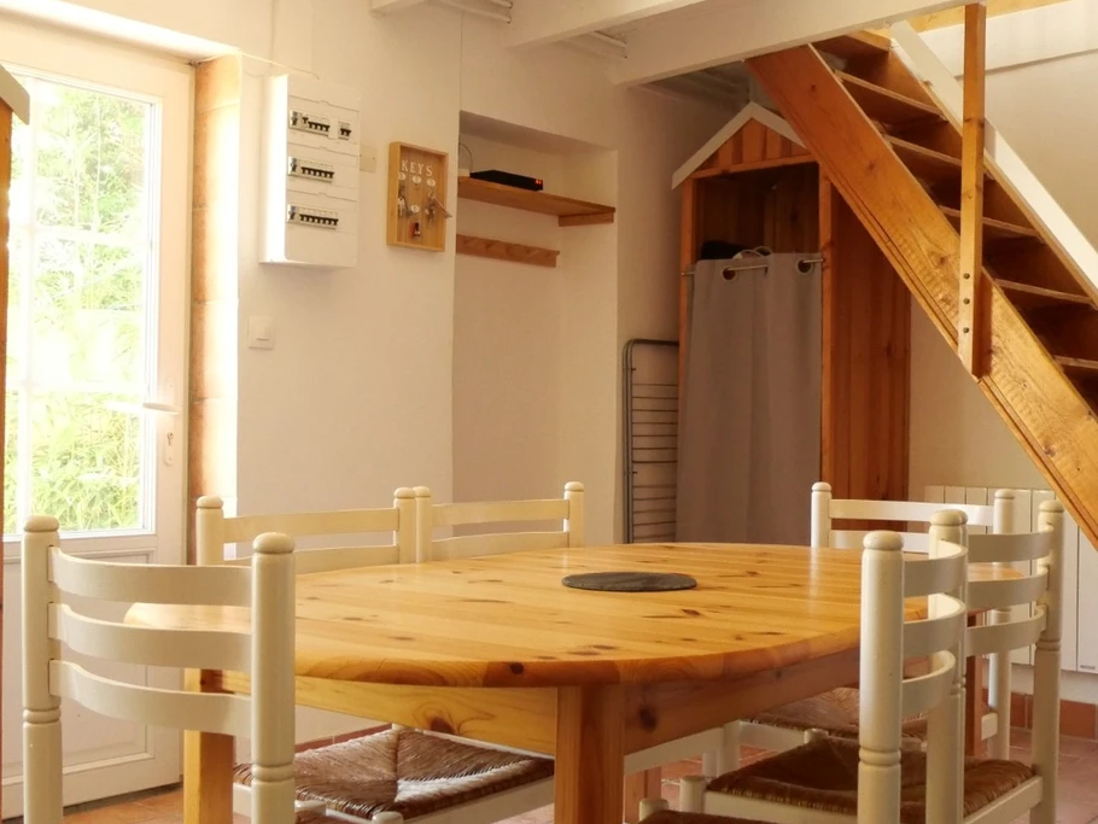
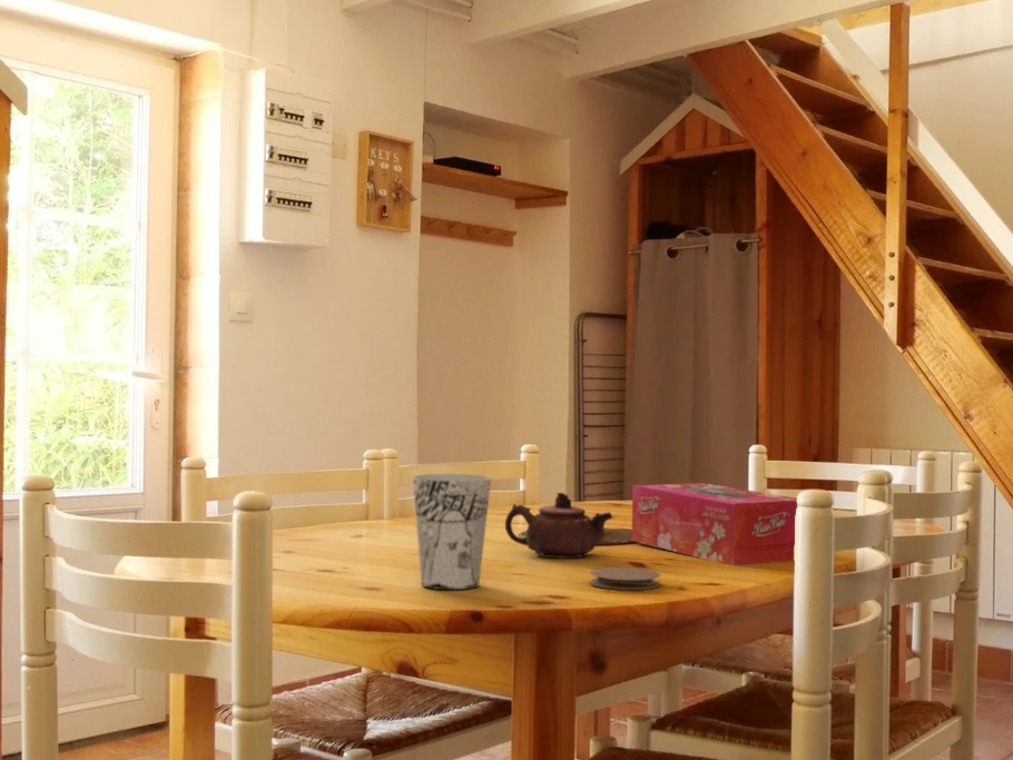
+ cup [412,473,492,591]
+ coaster [589,566,662,591]
+ tissue box [631,482,798,566]
+ teapot [504,492,613,559]
